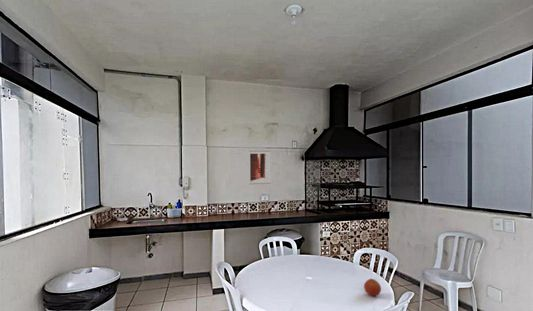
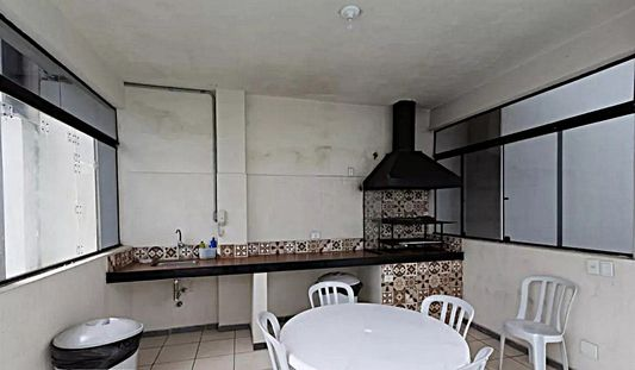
- fruit [363,278,382,297]
- wall art [248,150,271,185]
